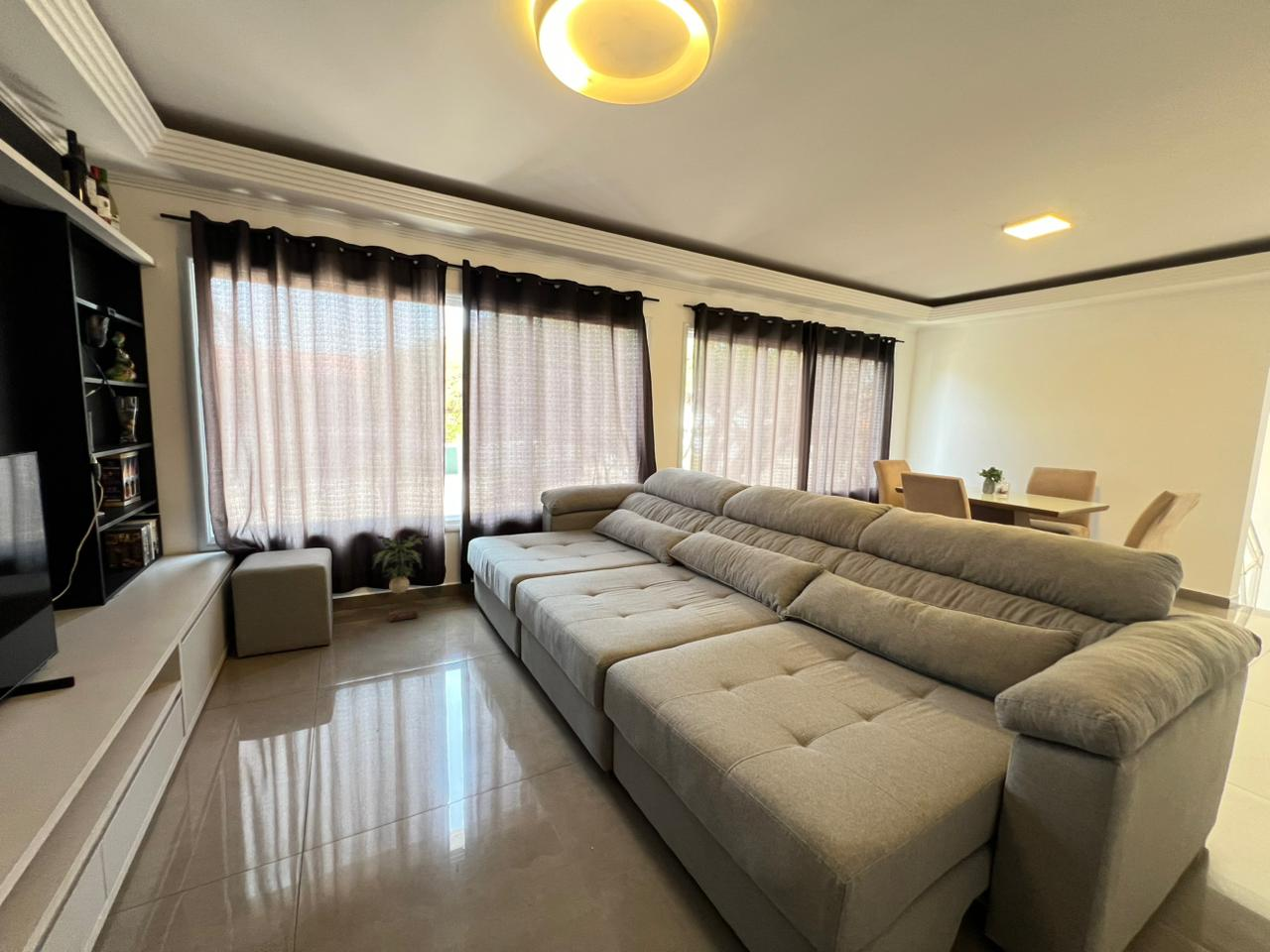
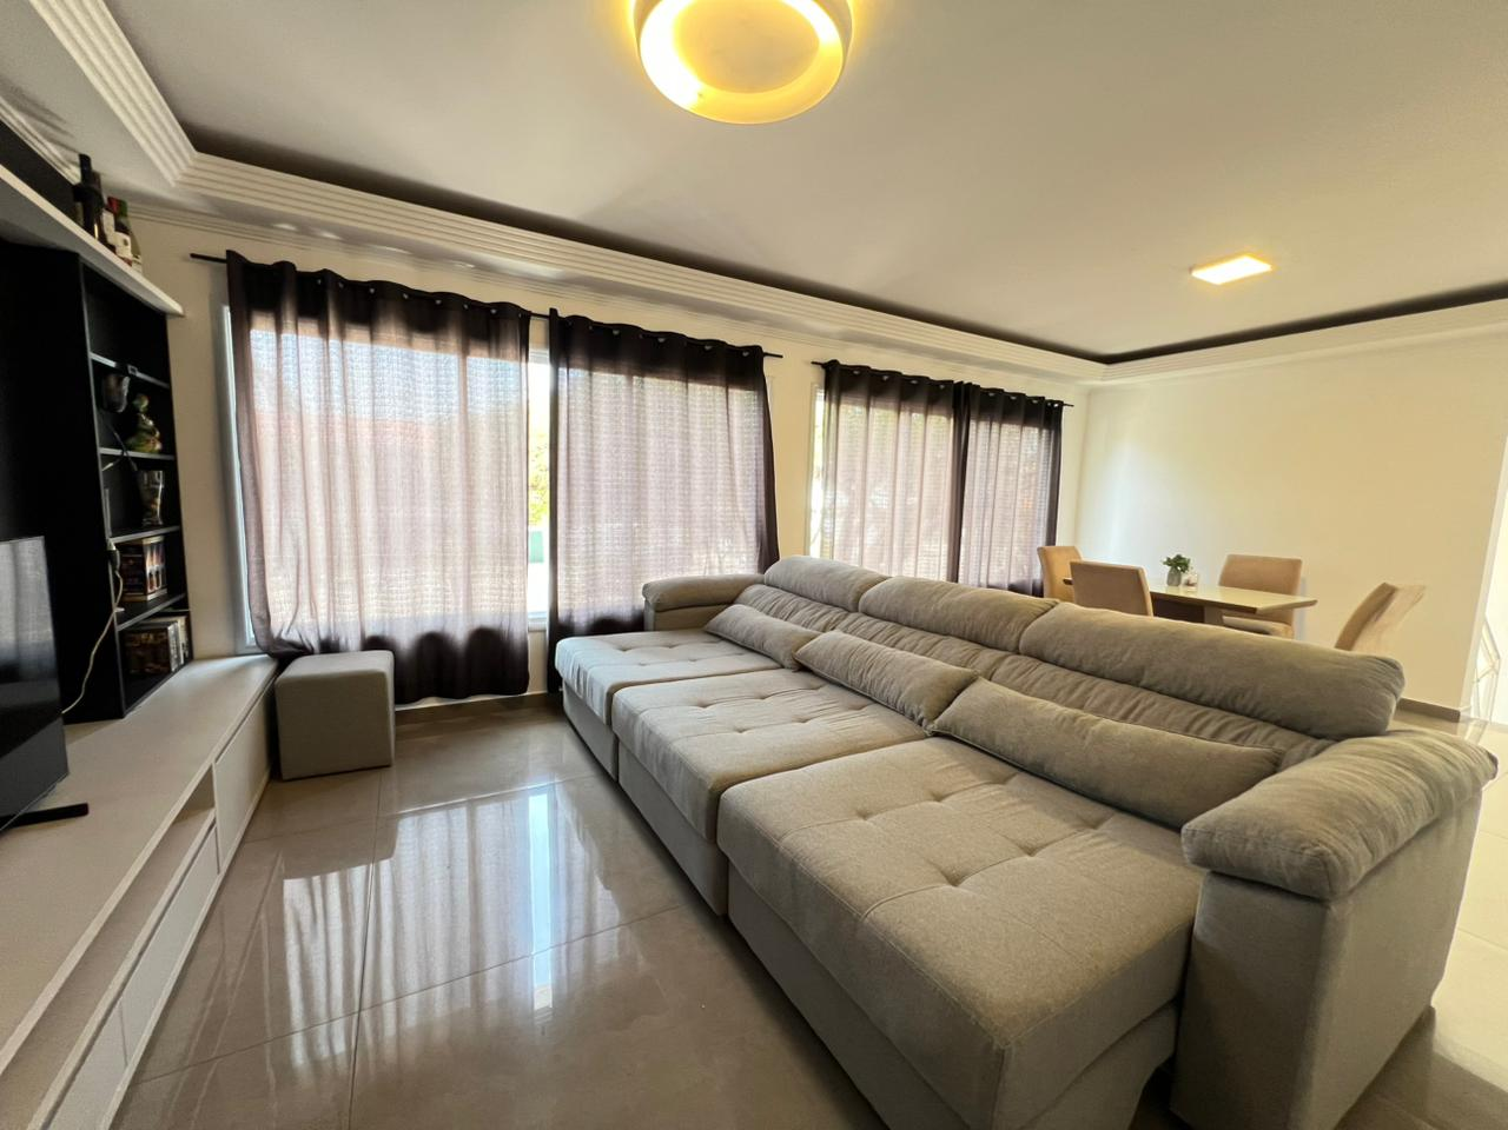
- decorative plant [371,532,430,623]
